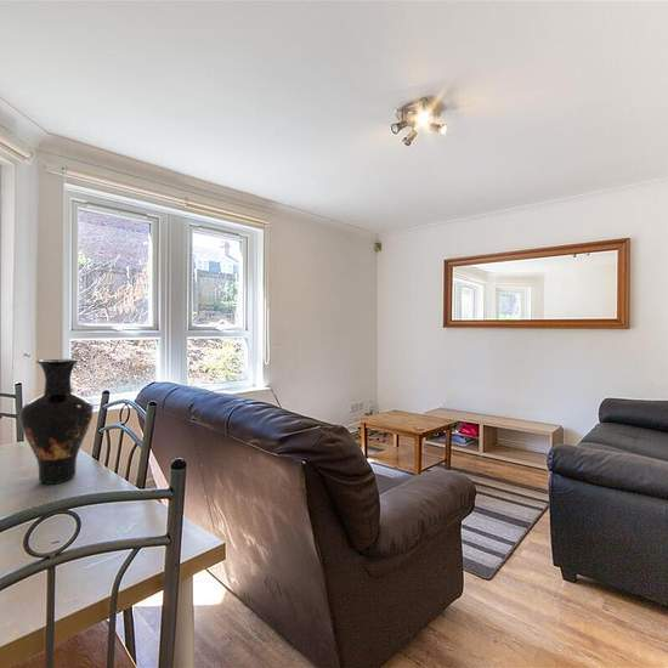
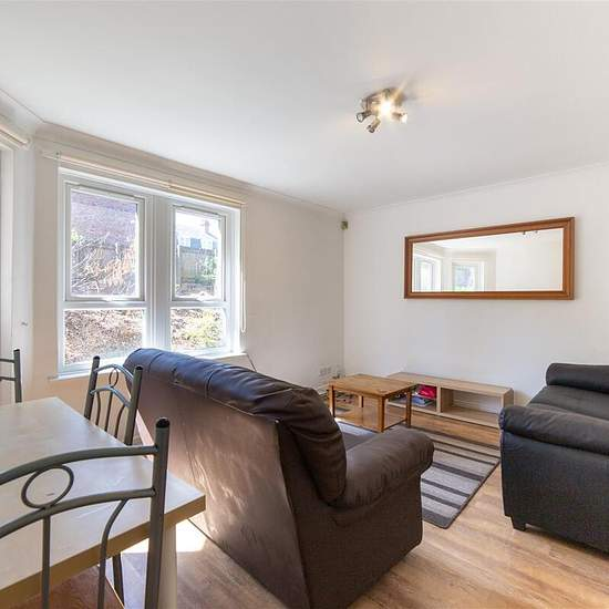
- vase [18,357,95,485]
